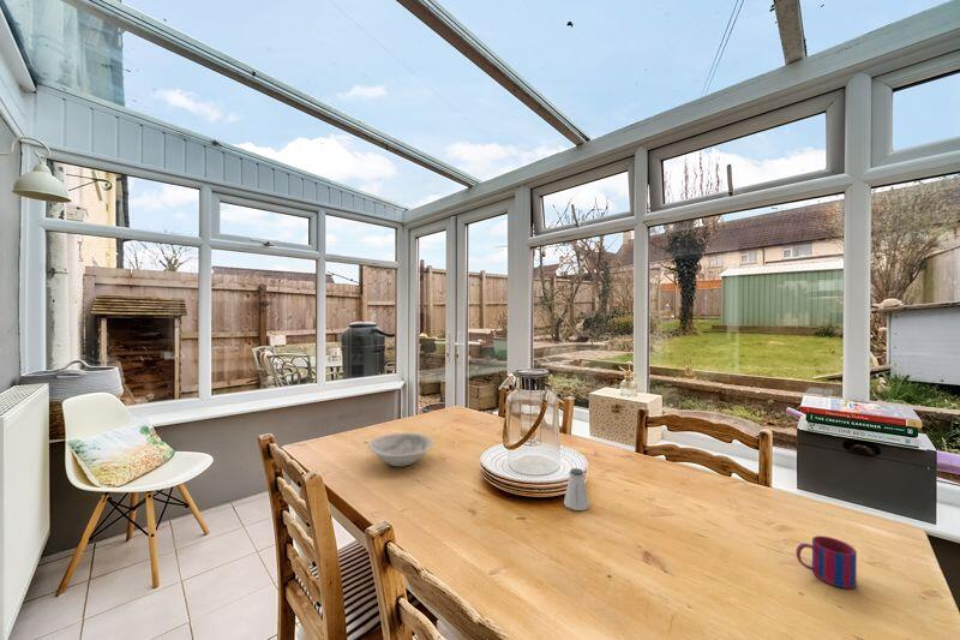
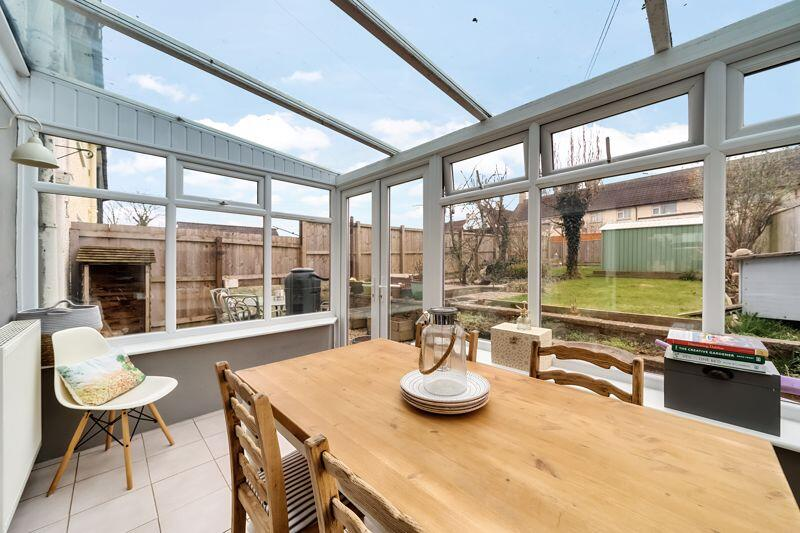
- bowl [367,431,434,467]
- saltshaker [563,467,590,512]
- mug [794,534,858,590]
